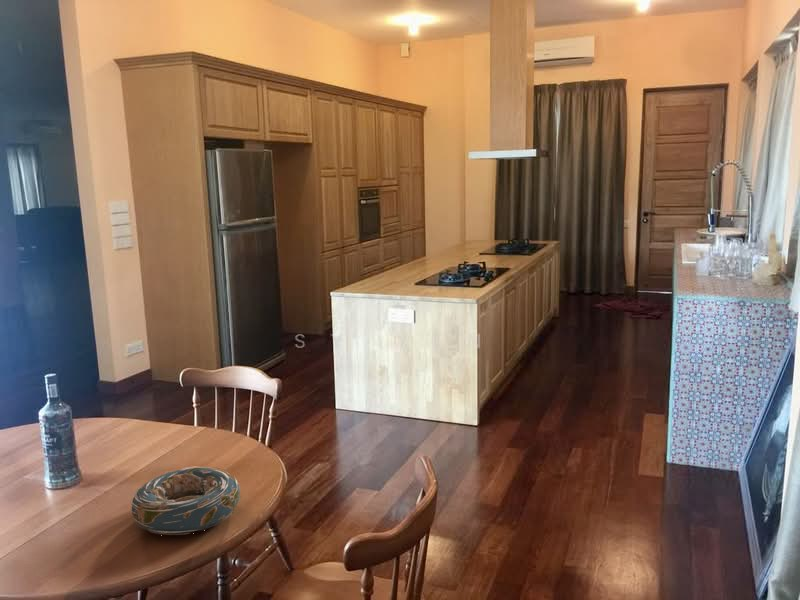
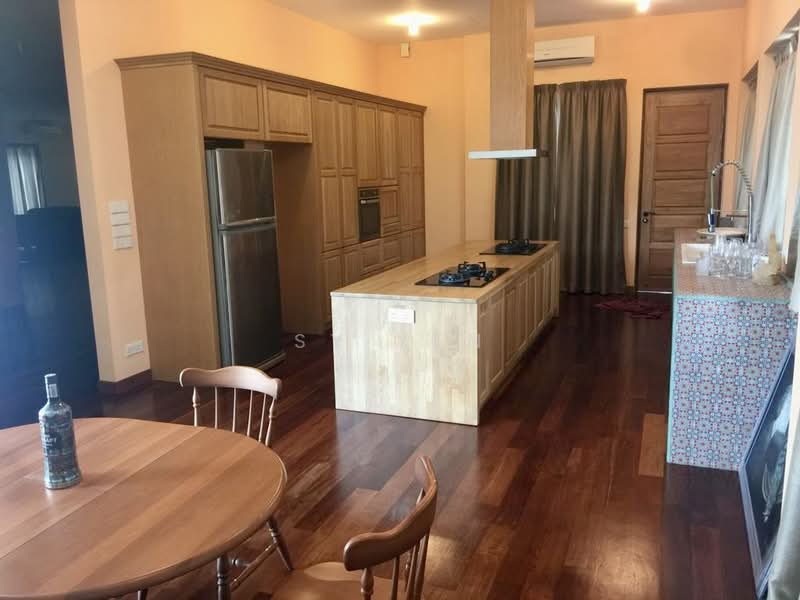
- decorative bowl [130,465,242,536]
